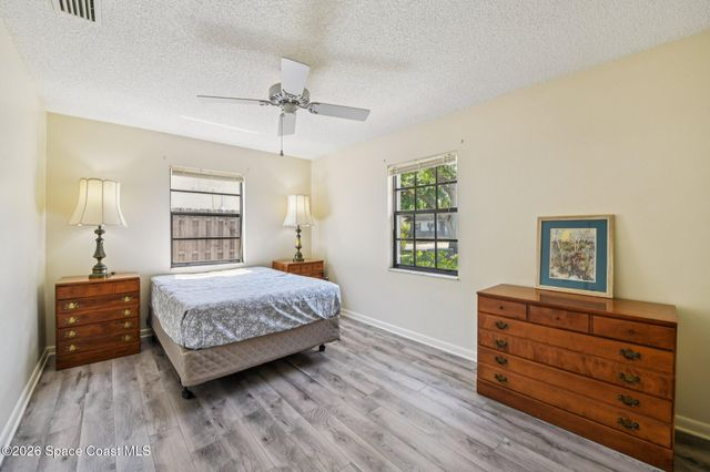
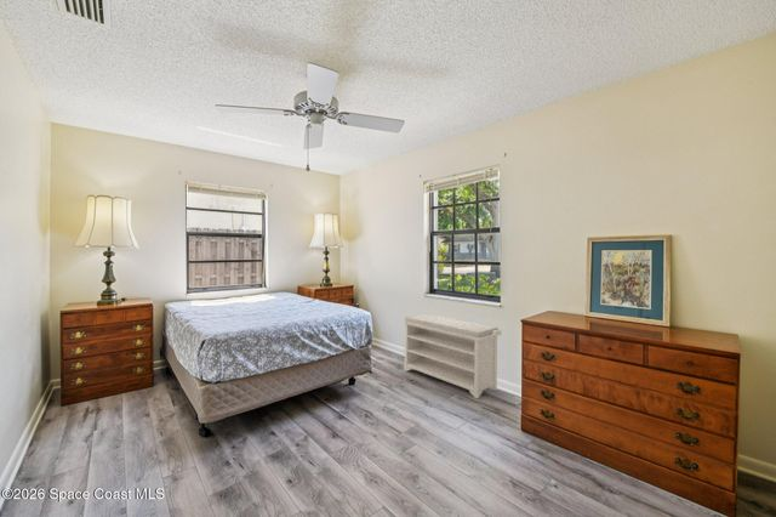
+ bench [401,312,503,399]
